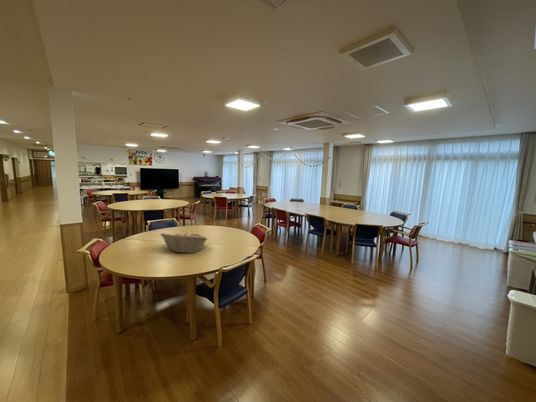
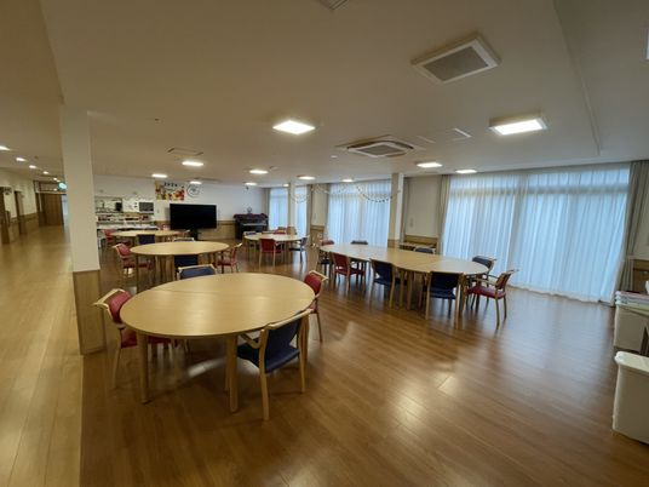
- fruit basket [159,232,209,254]
